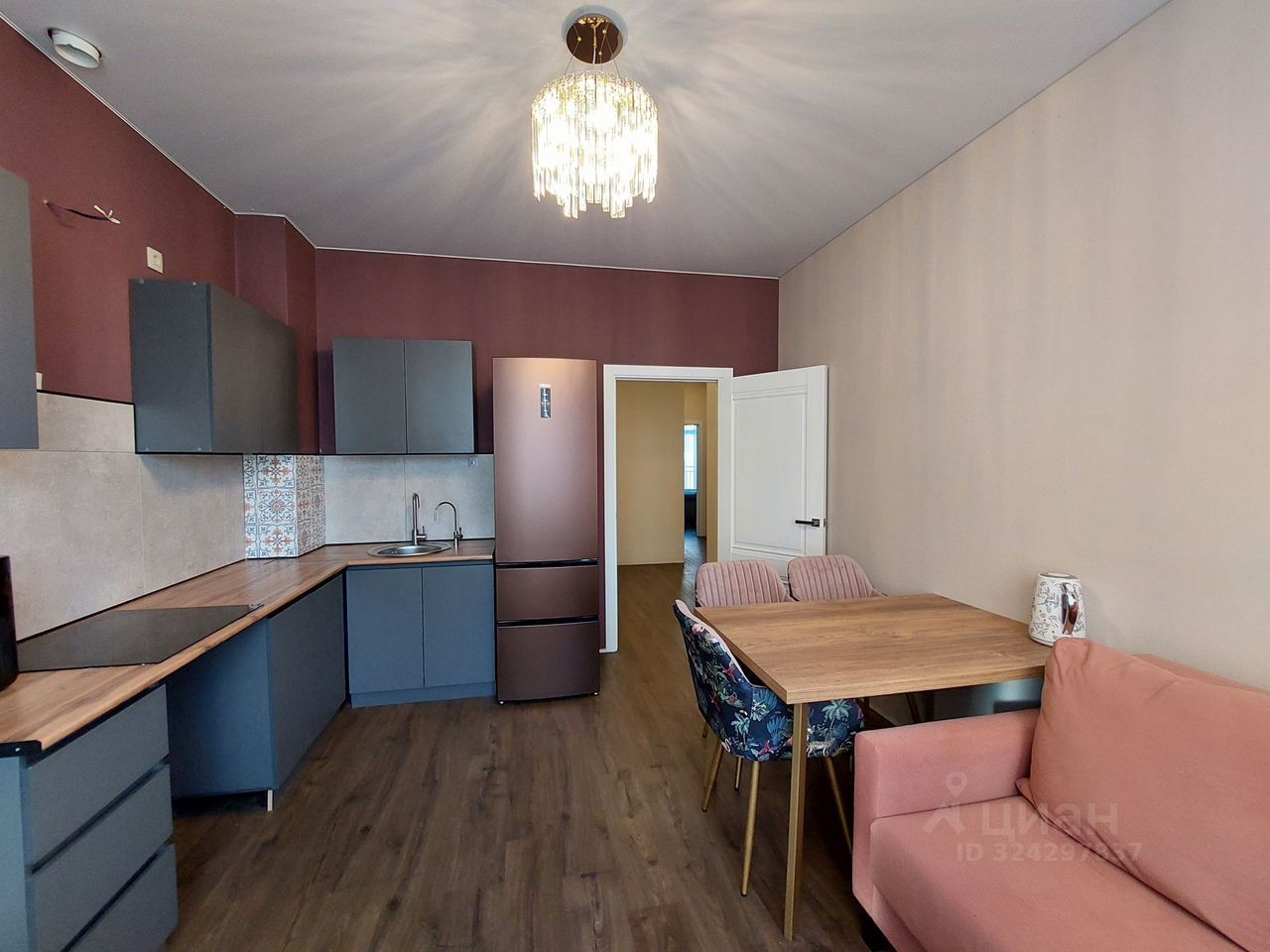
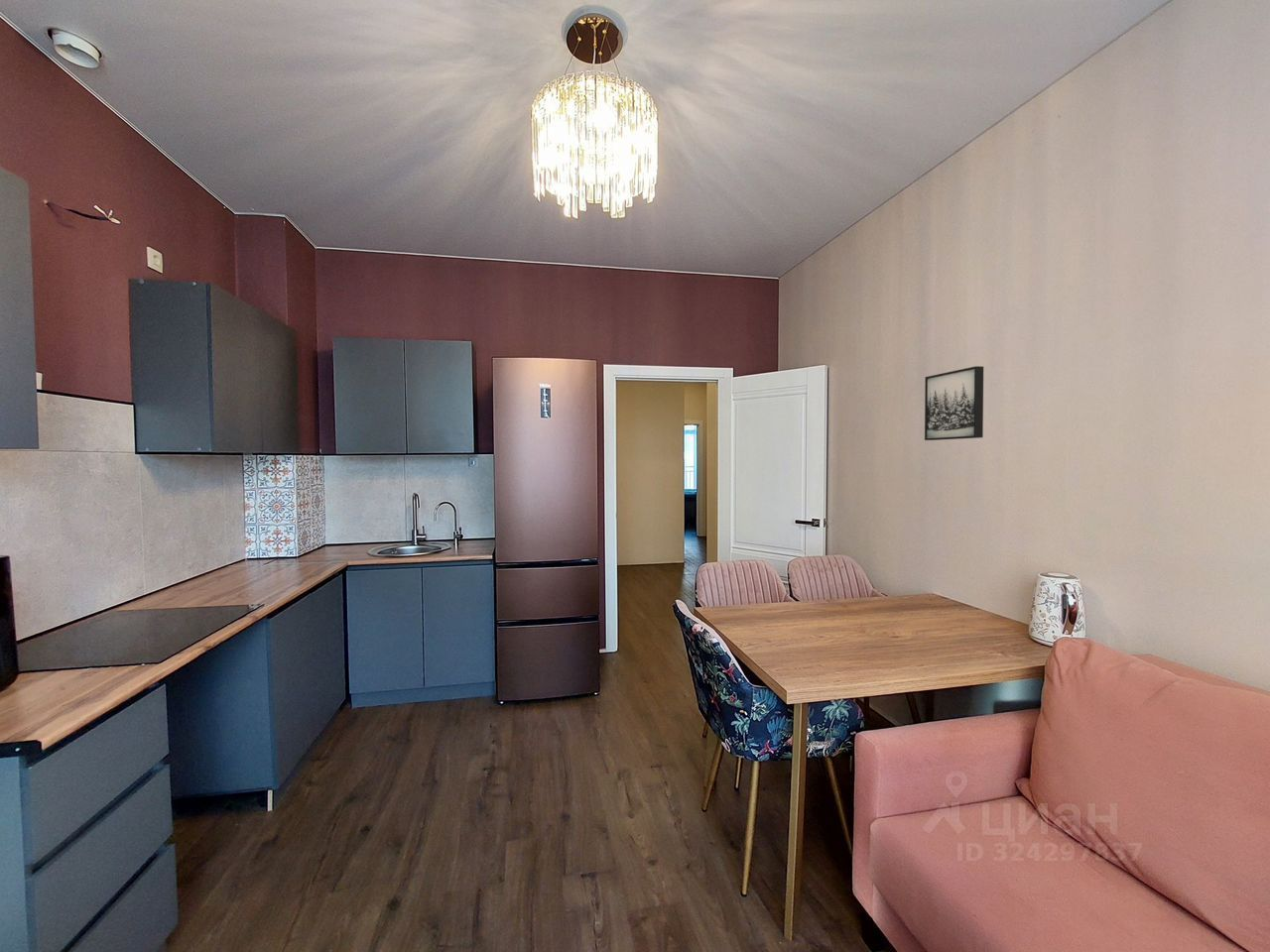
+ wall art [924,365,984,441]
